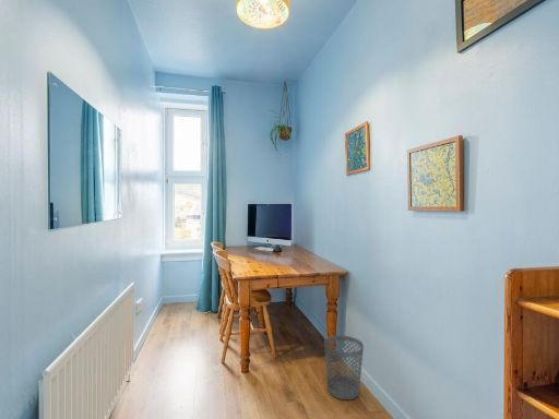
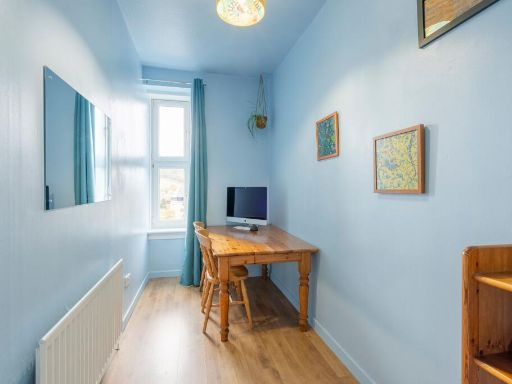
- wastebasket [323,334,365,400]
